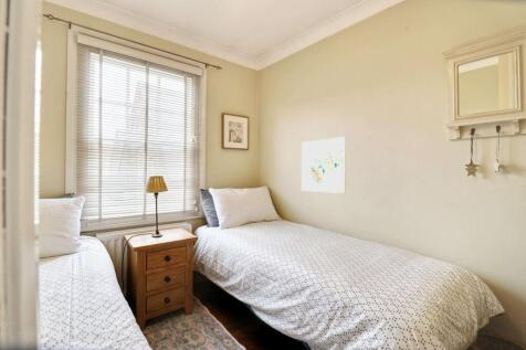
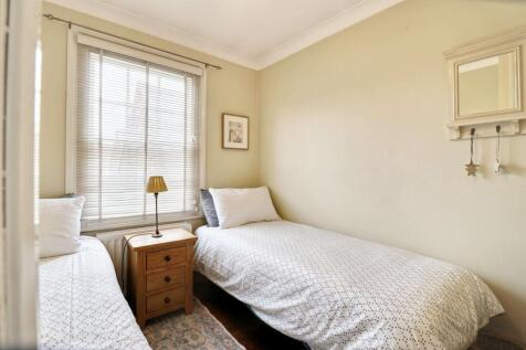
- wall art [301,136,347,194]
